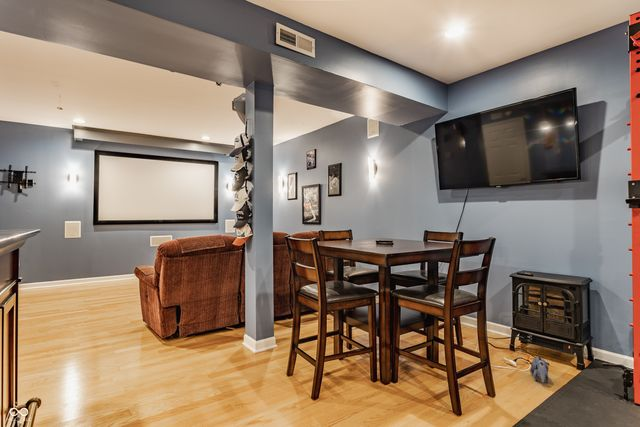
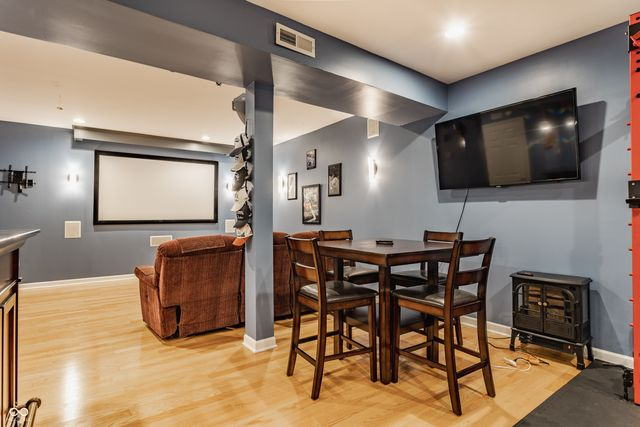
- plush toy [529,356,550,384]
